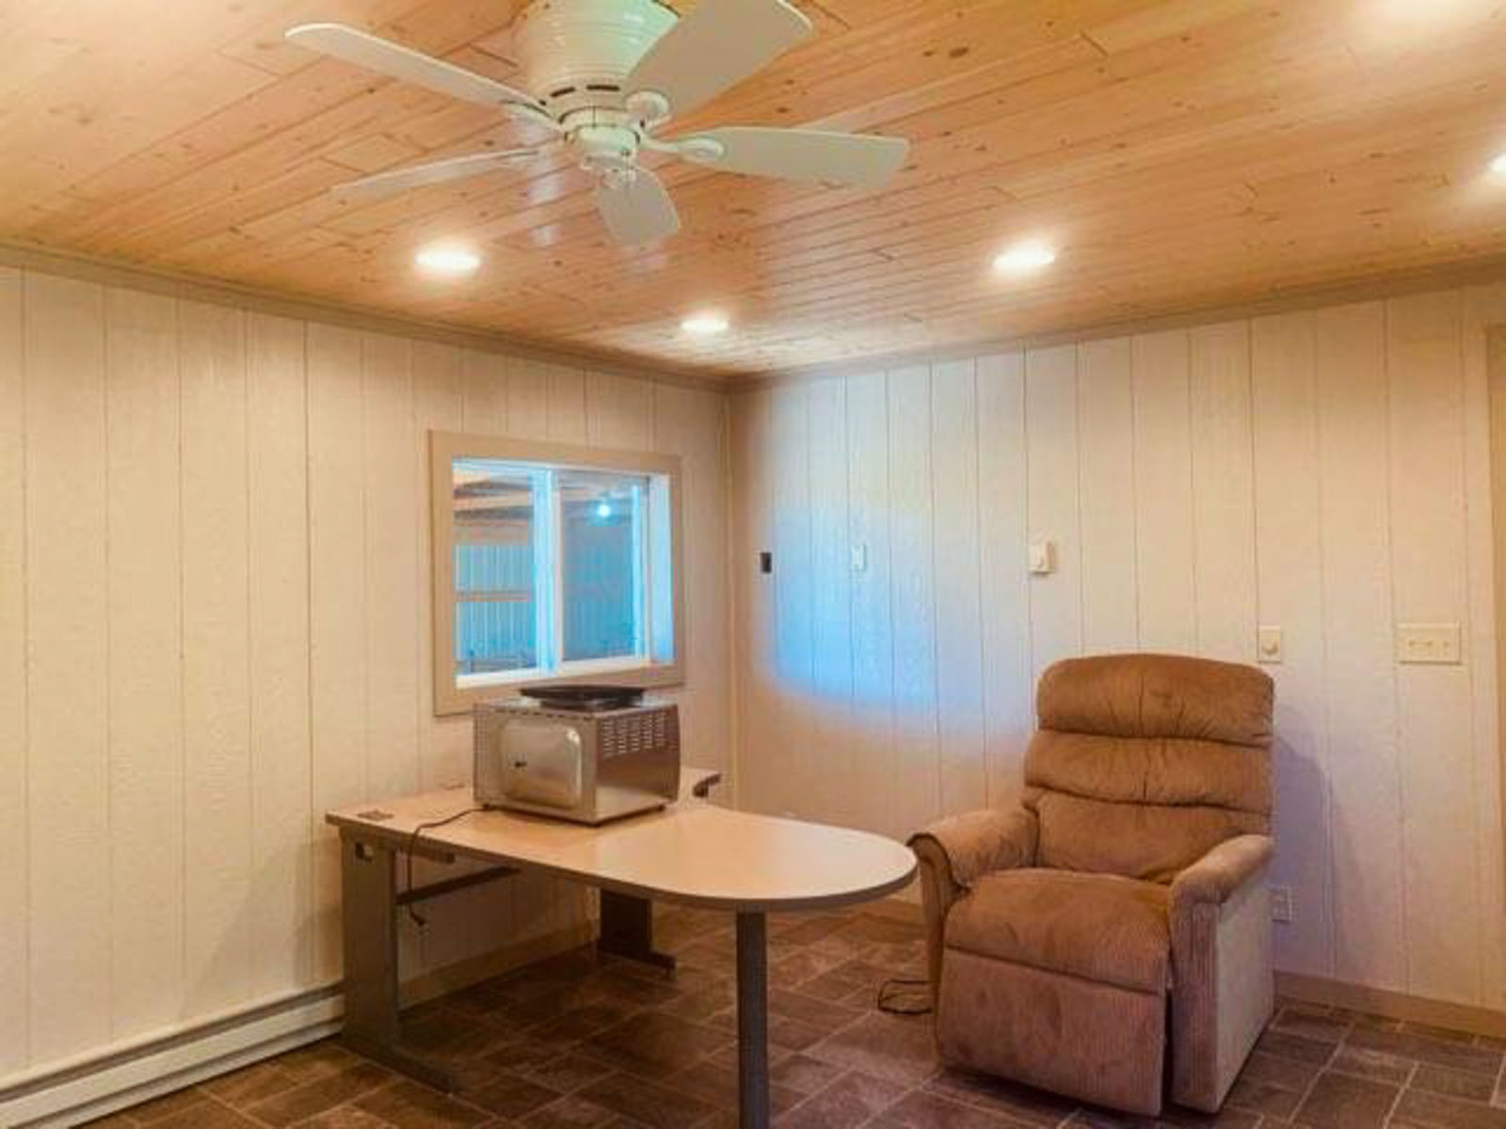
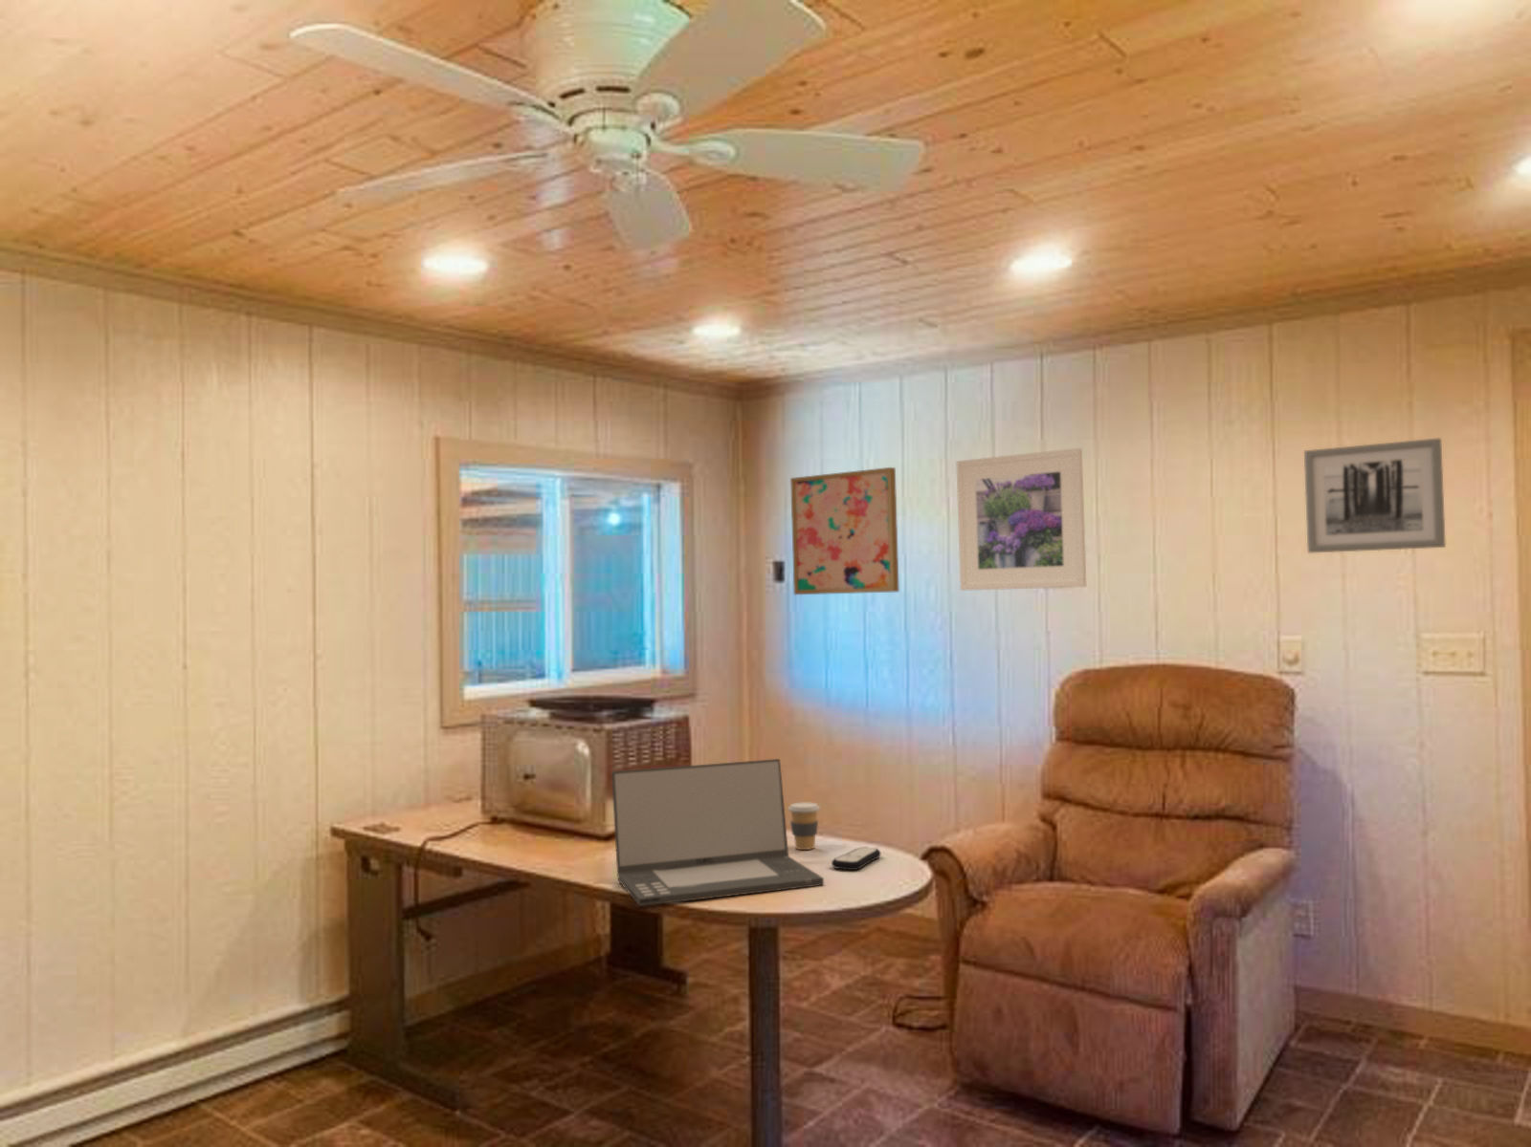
+ laptop [610,758,825,907]
+ coffee cup [787,801,821,851]
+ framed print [956,447,1087,592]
+ wall art [1303,437,1447,553]
+ wall art [790,466,901,595]
+ remote control [831,846,881,871]
